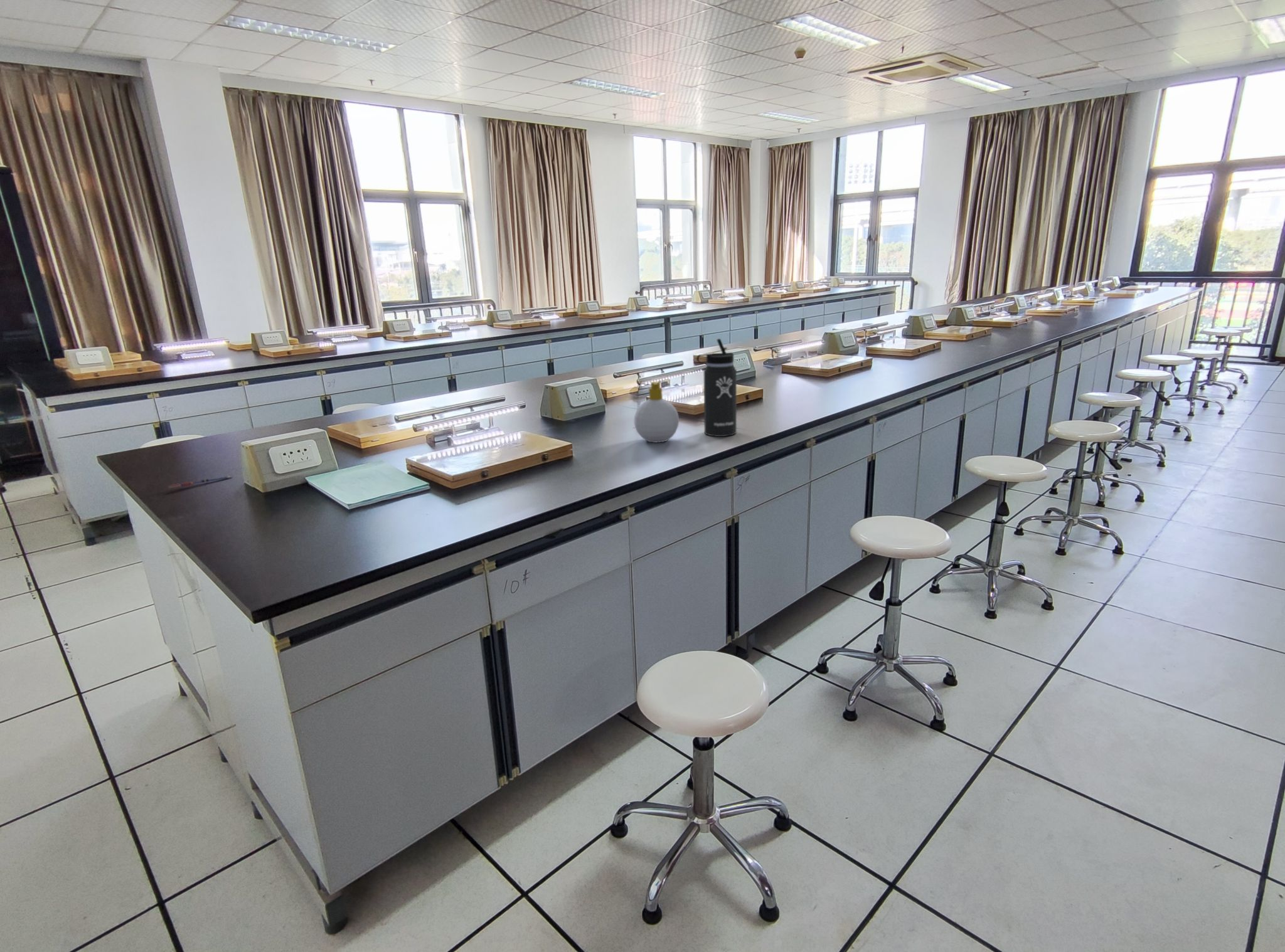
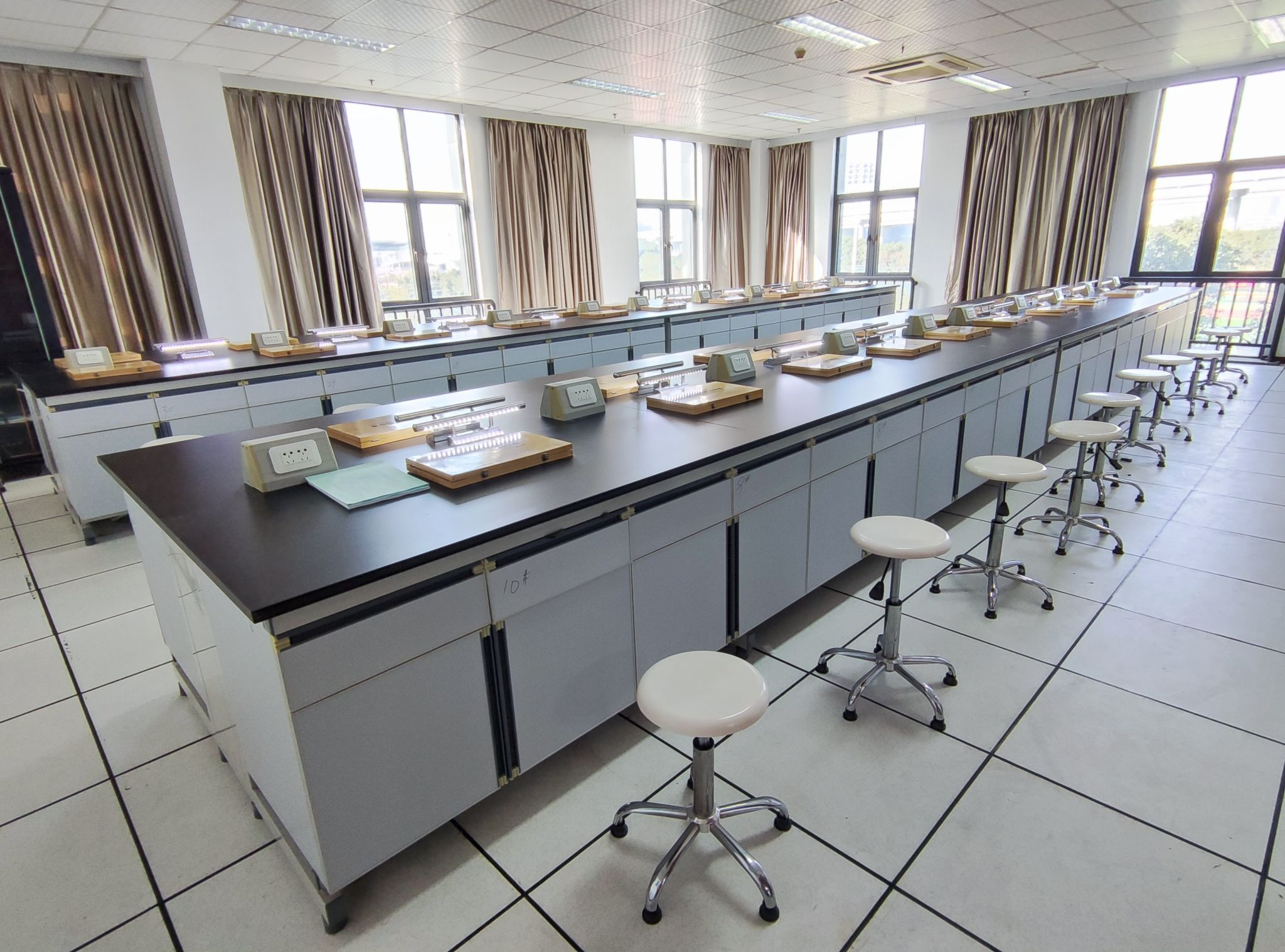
- soap bottle [634,381,680,443]
- pen [168,475,233,489]
- thermos bottle [696,338,737,437]
